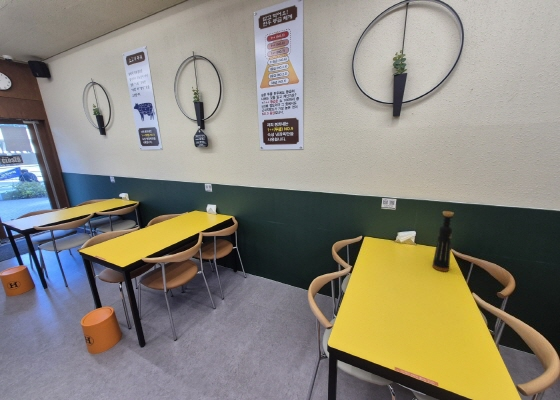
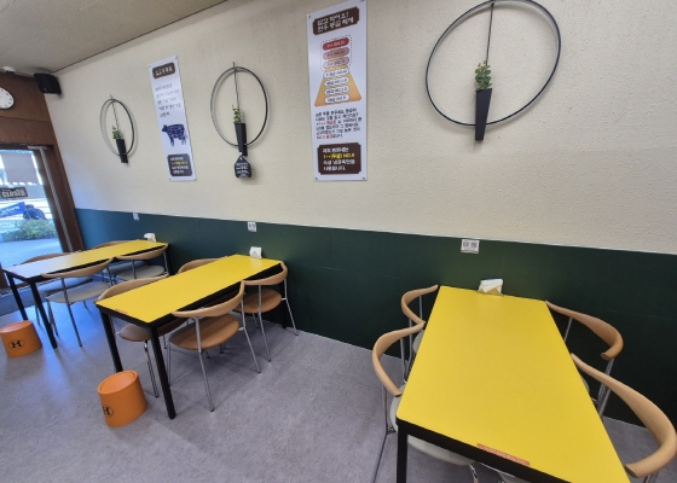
- bottle [431,210,455,273]
